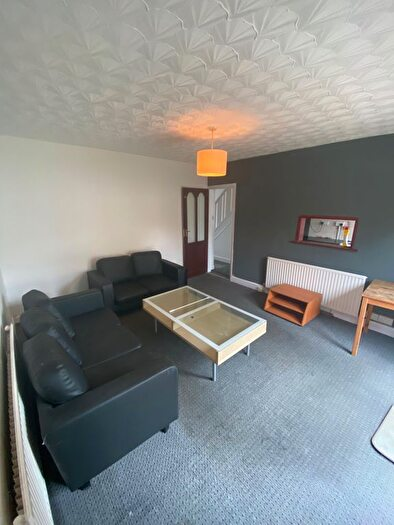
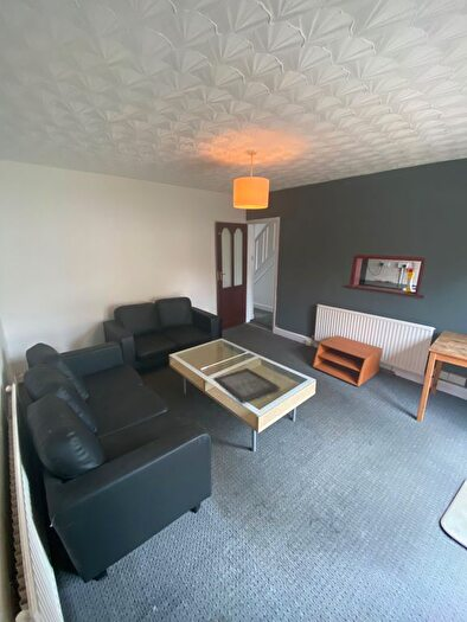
+ serving tray [213,367,281,404]
